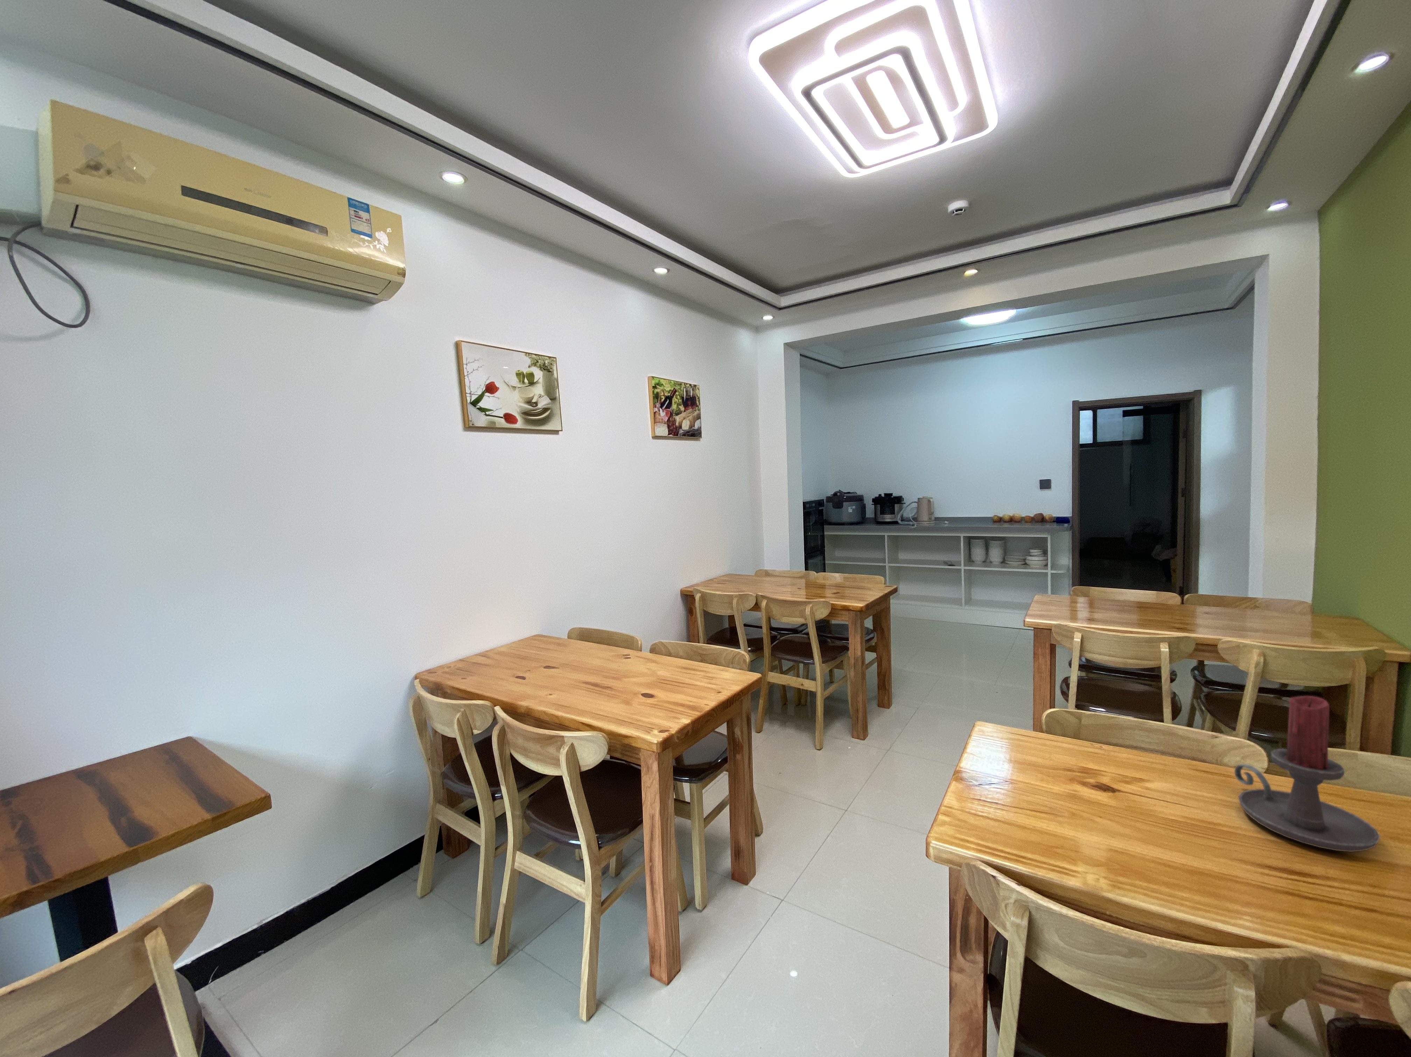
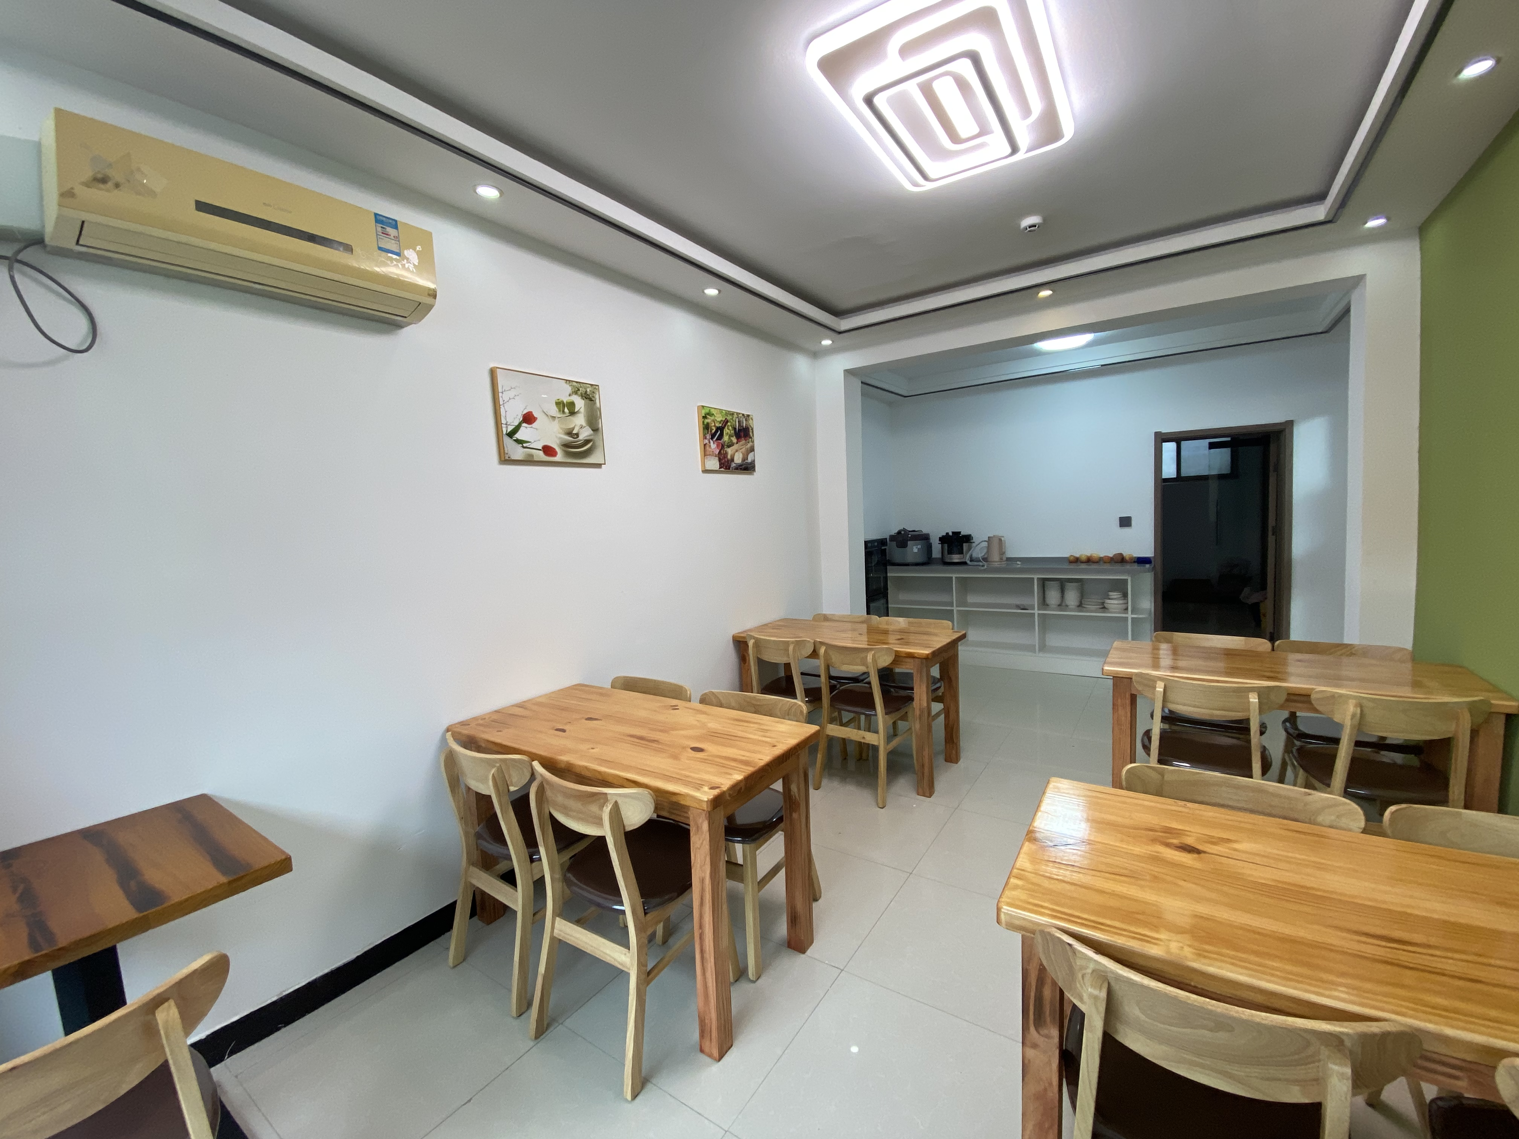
- candle holder [1234,695,1381,853]
